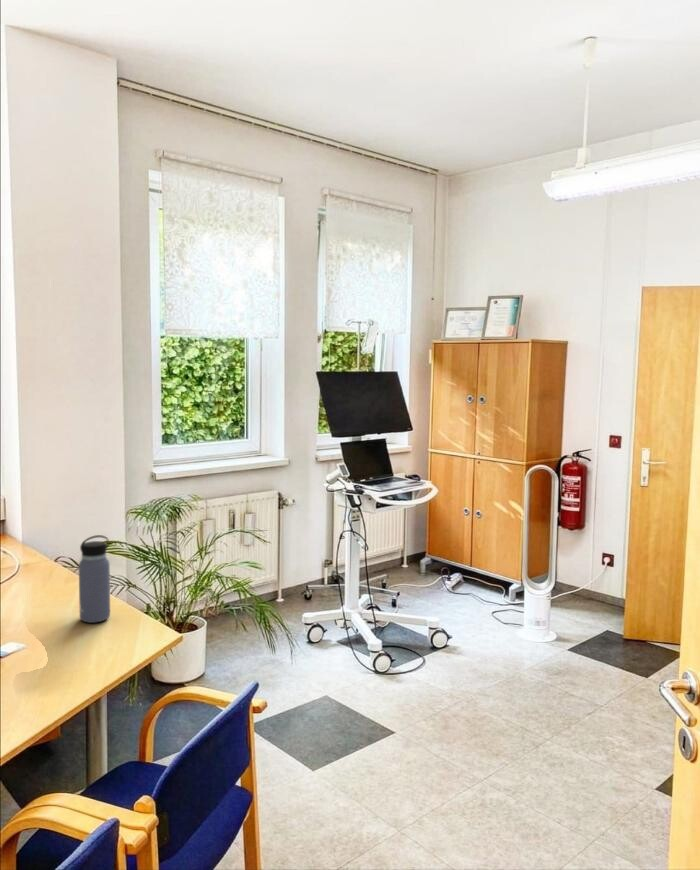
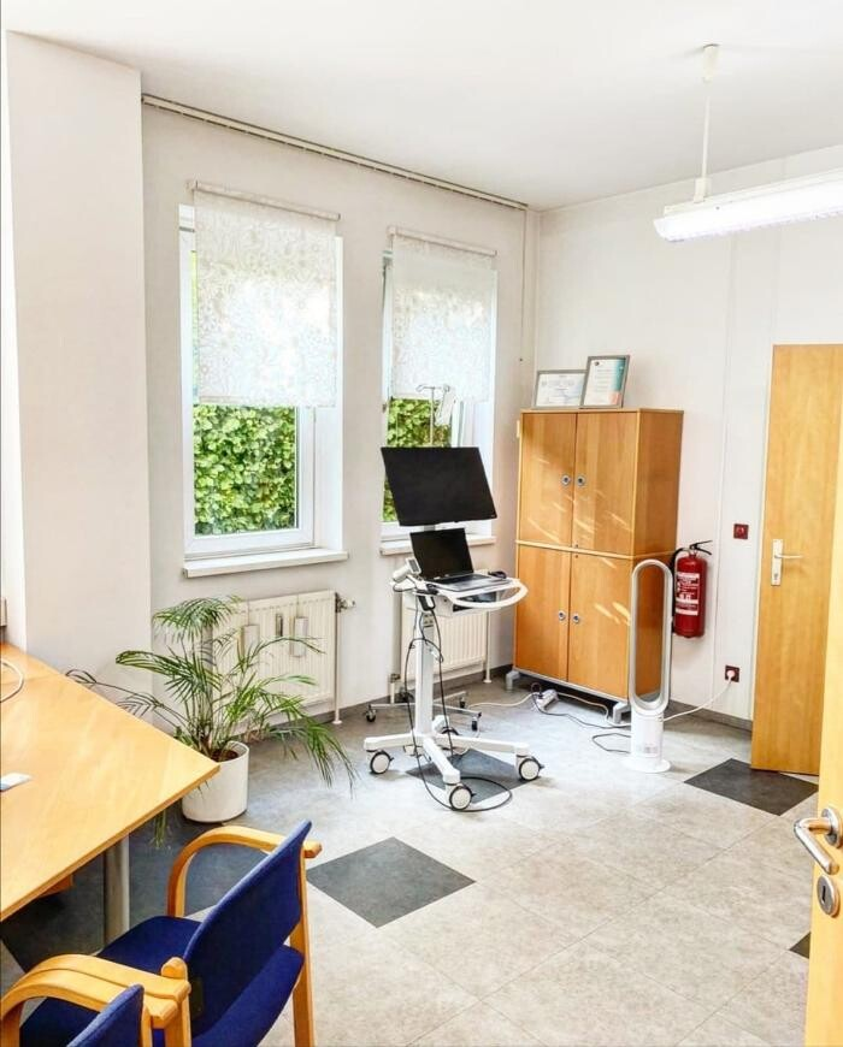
- water bottle [78,534,111,624]
